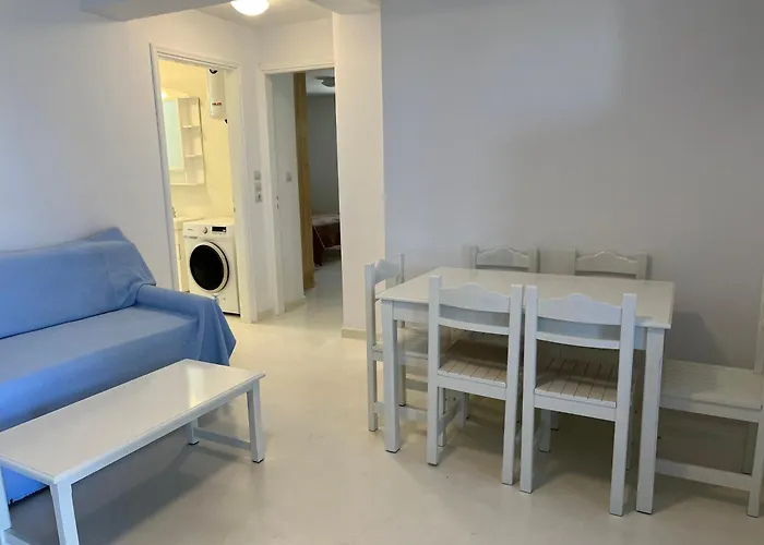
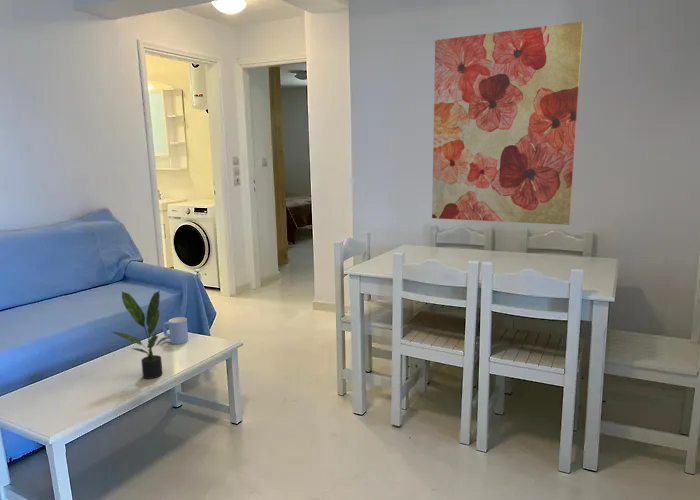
+ potted plant [111,289,173,380]
+ wall art [431,20,584,226]
+ mug [162,316,189,345]
